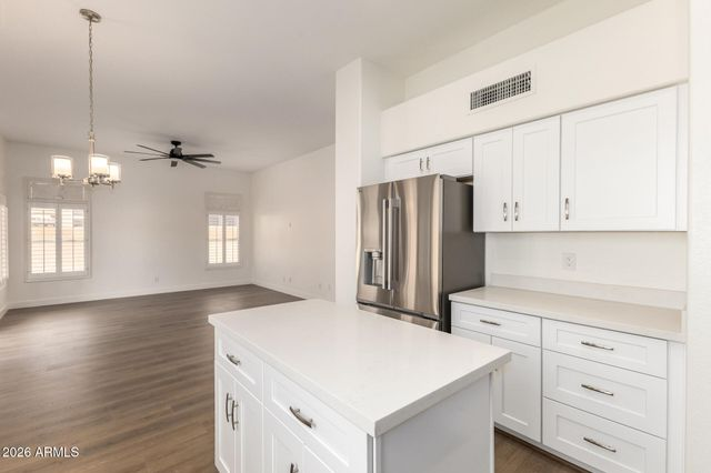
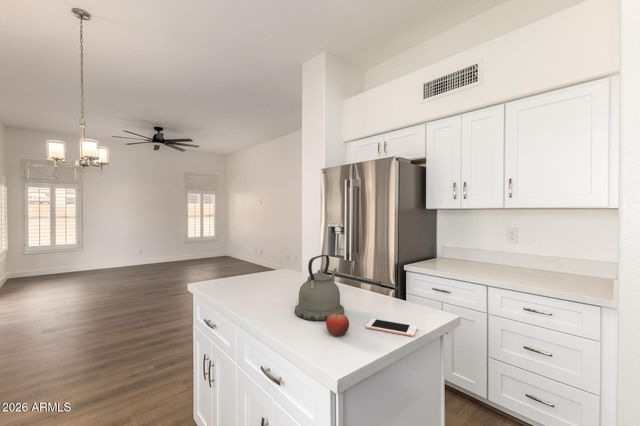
+ fruit [325,313,350,337]
+ cell phone [365,318,418,338]
+ kettle [293,254,345,322]
